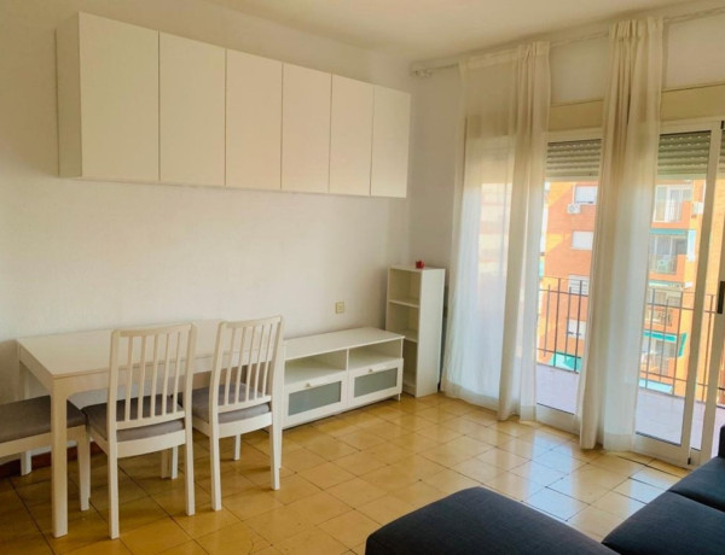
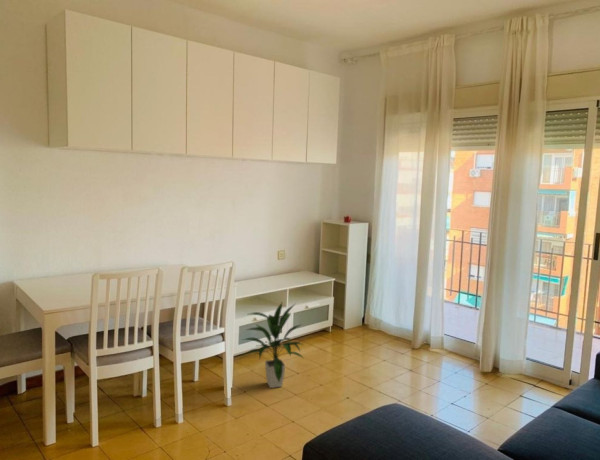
+ indoor plant [242,301,306,389]
